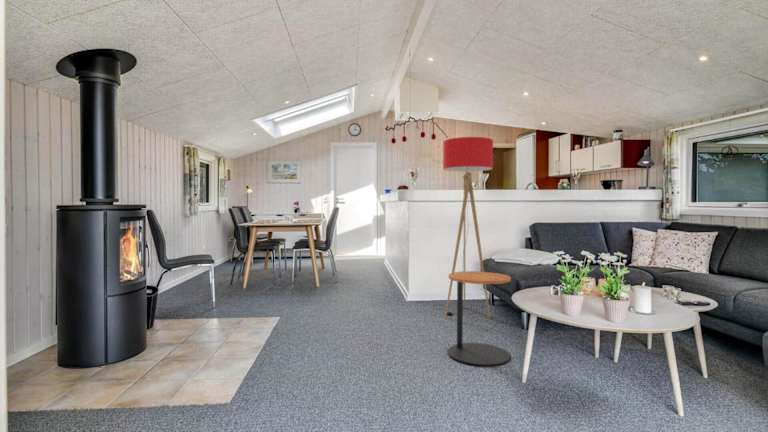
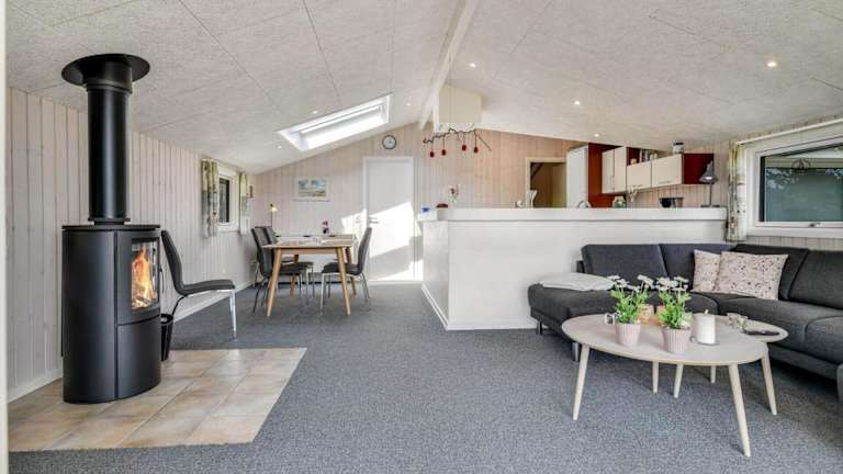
- side table [447,270,512,367]
- floor lamp [442,136,494,319]
